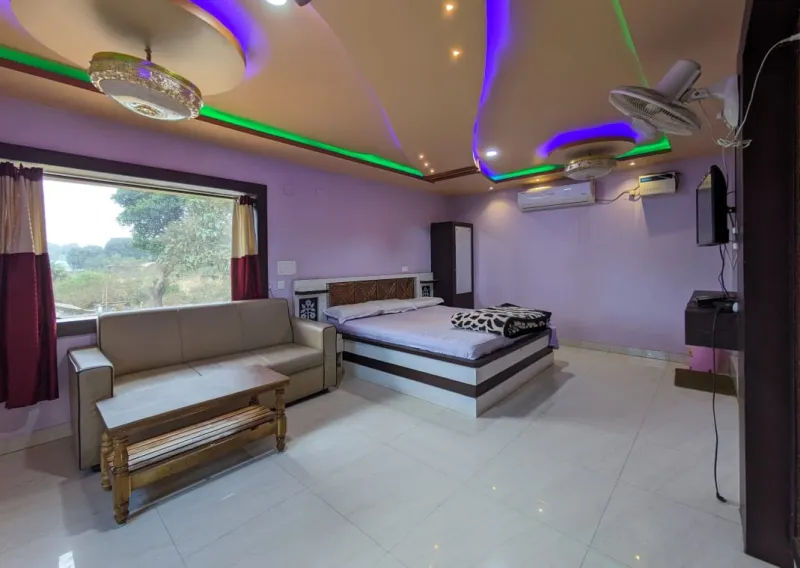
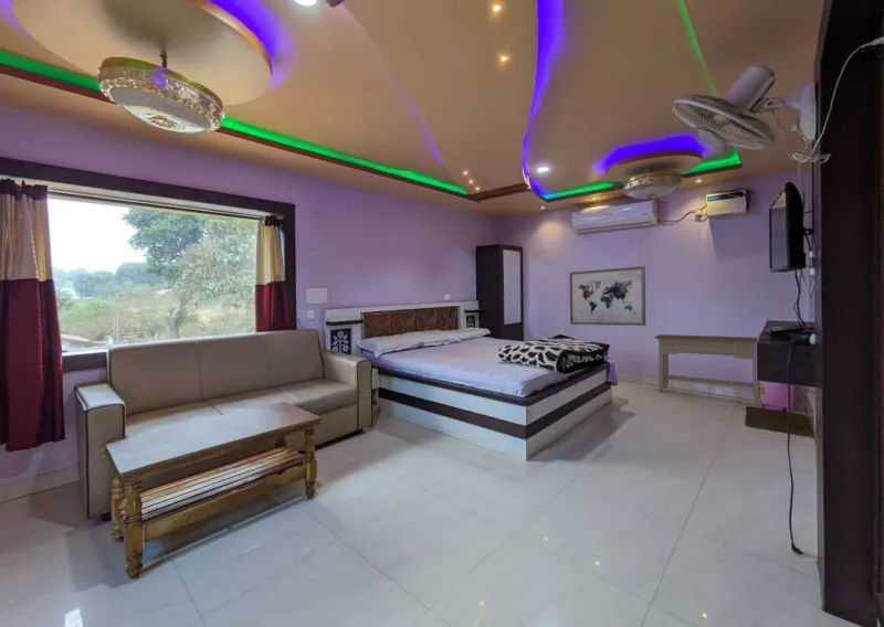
+ wall art [569,265,646,327]
+ console table [653,333,761,406]
